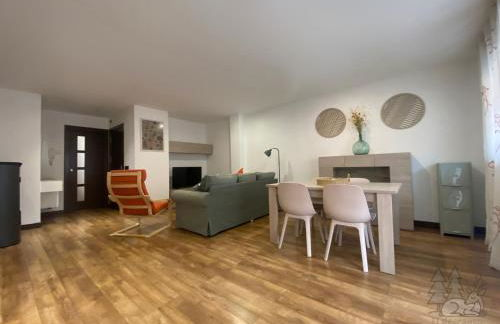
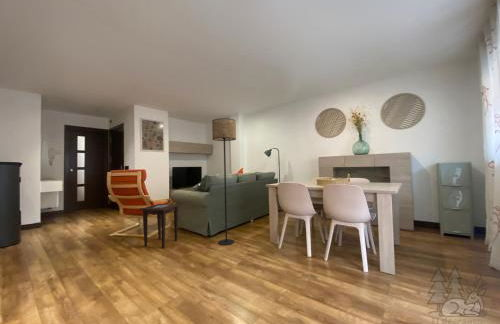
+ side table [138,203,182,249]
+ floor lamp [211,117,237,246]
